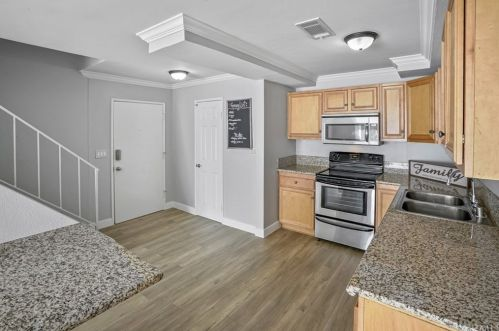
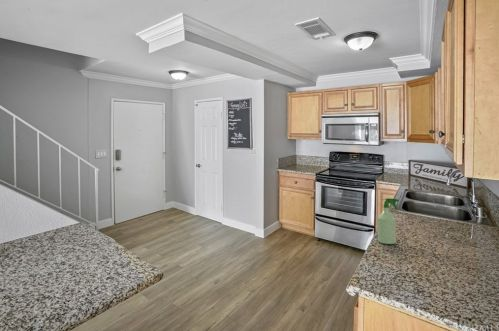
+ spray bottle [376,197,400,245]
